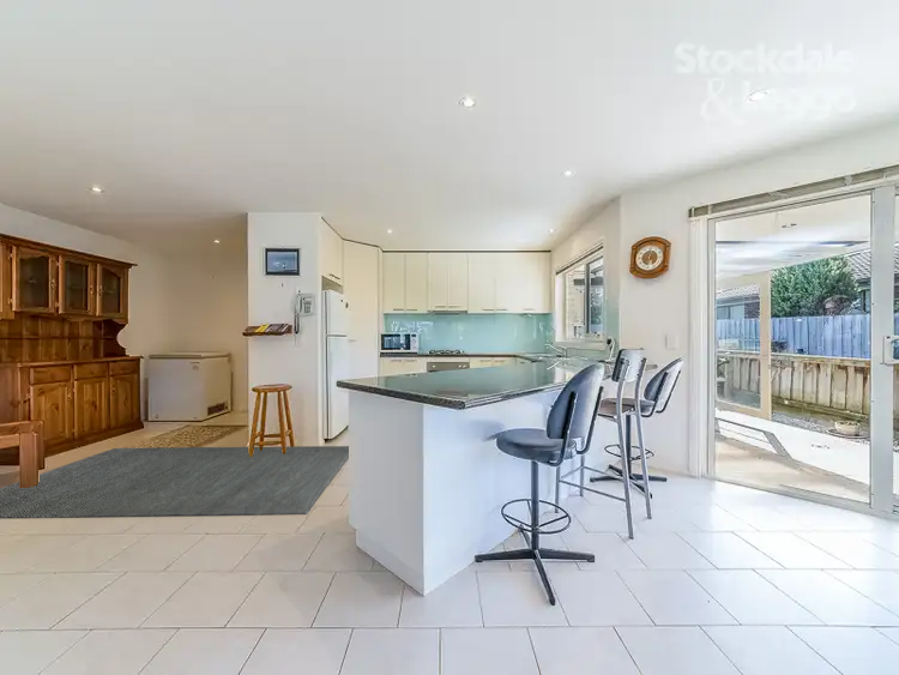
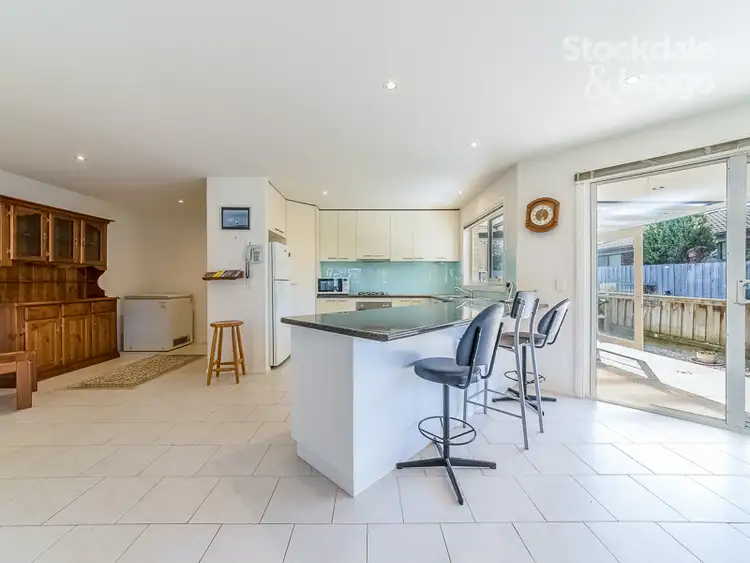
- rug [0,445,350,520]
